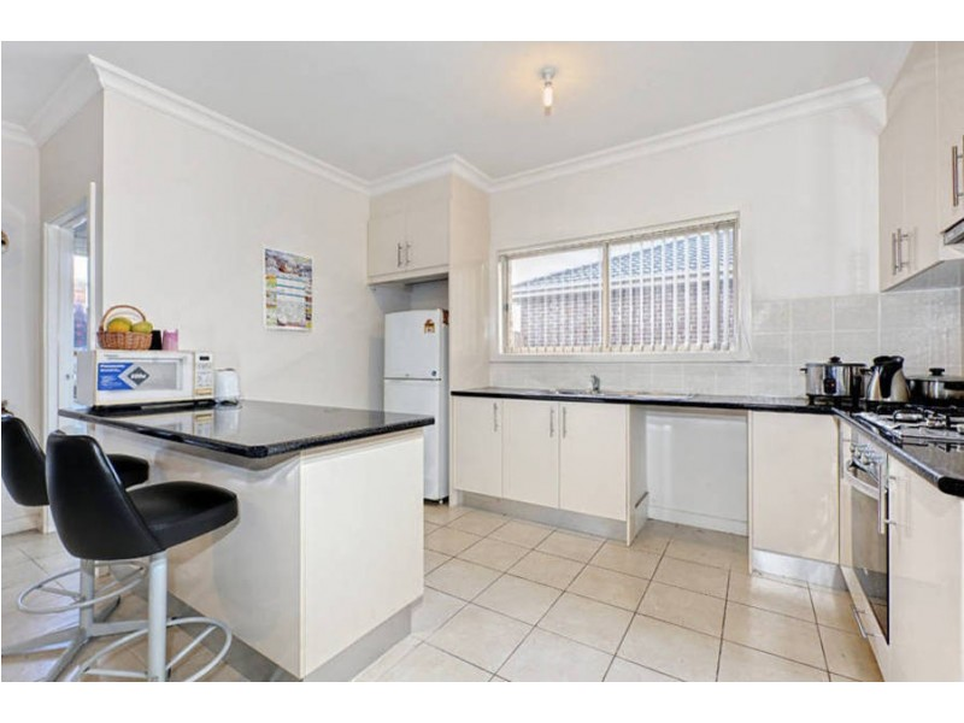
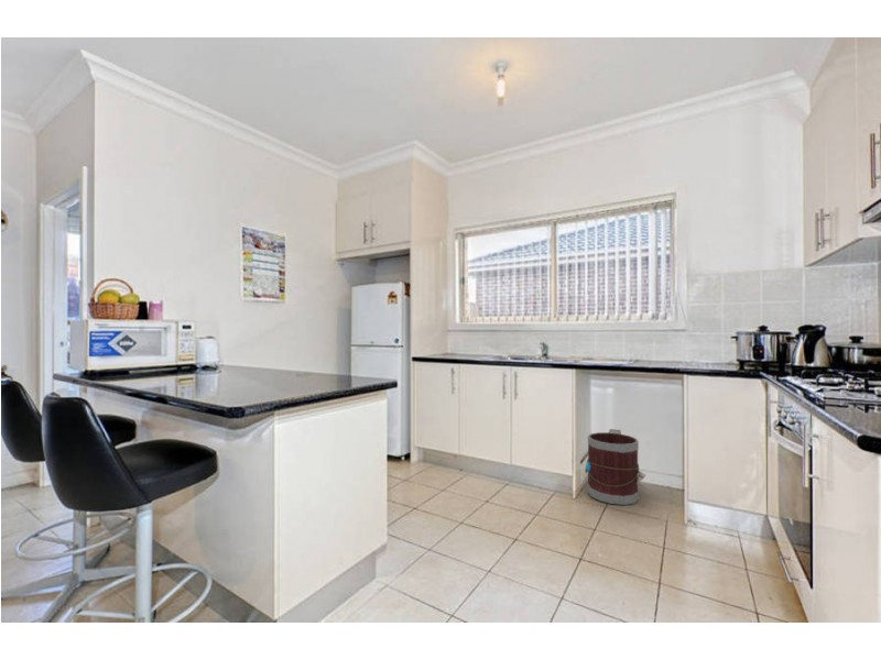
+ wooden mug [584,428,648,506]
